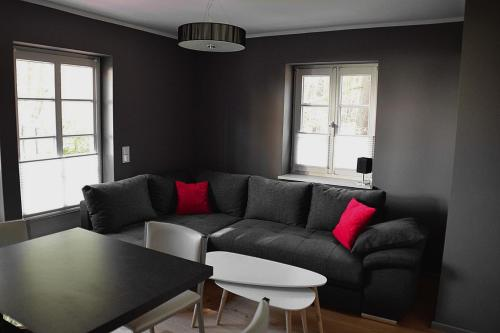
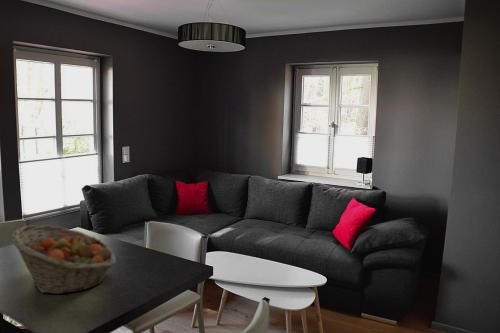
+ fruit basket [11,224,117,295]
